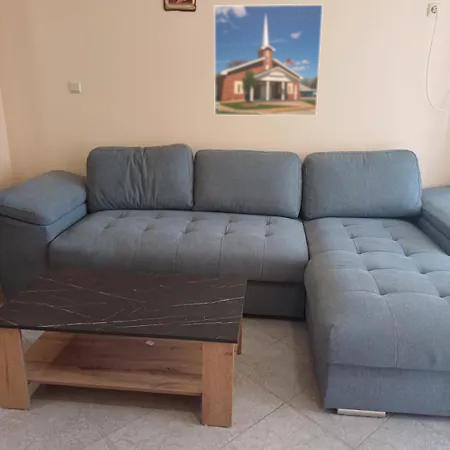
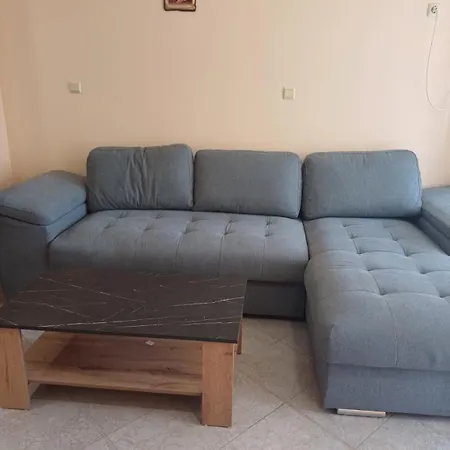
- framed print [213,3,324,117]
